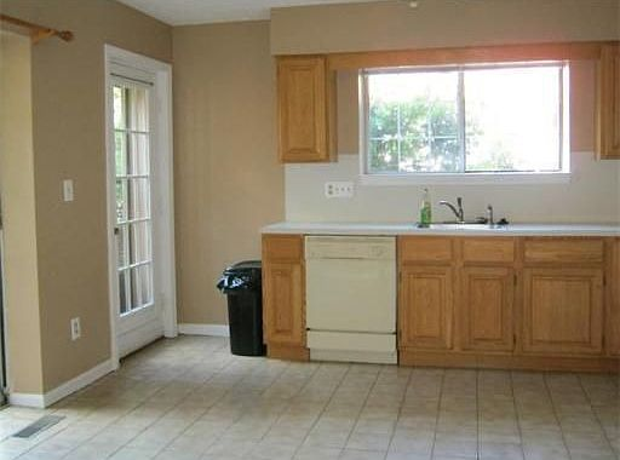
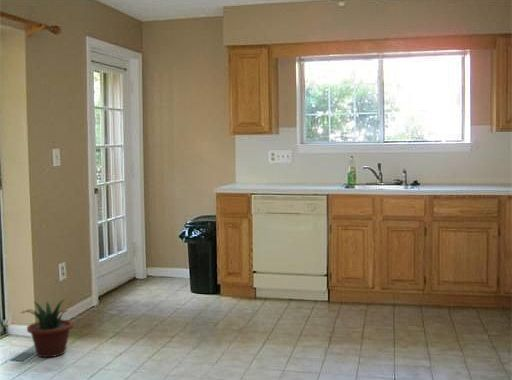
+ potted plant [20,298,74,358]
